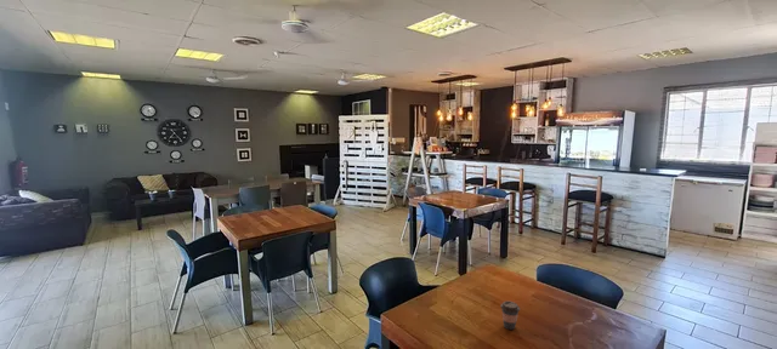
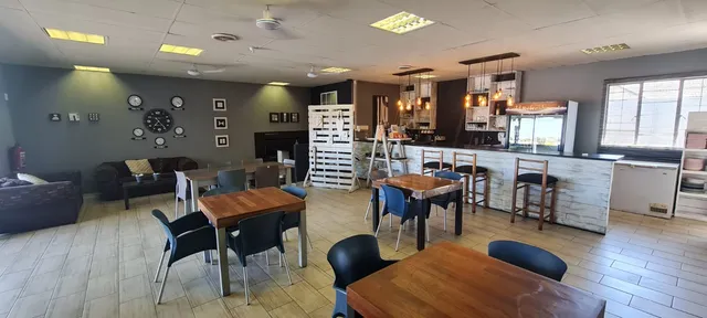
- coffee cup [499,301,521,331]
